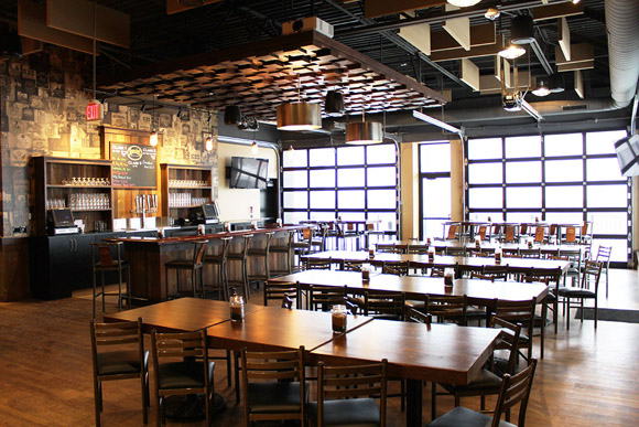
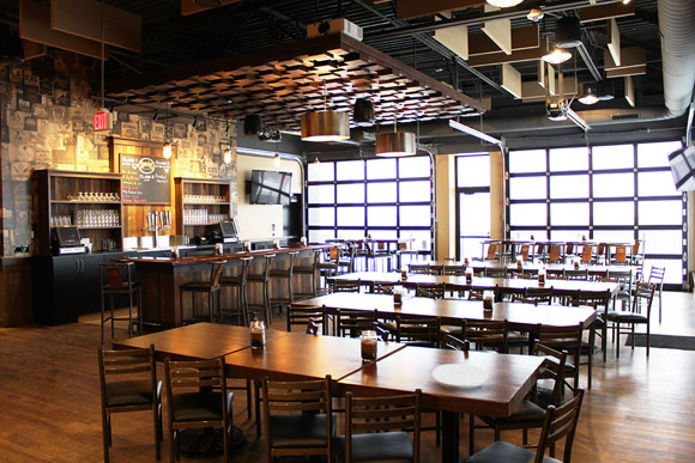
+ plate [431,363,488,386]
